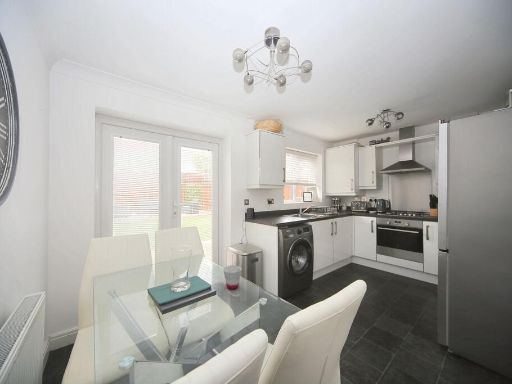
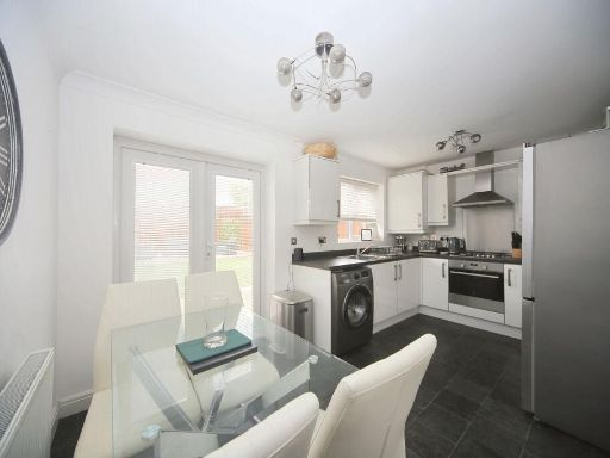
- cup [222,265,242,290]
